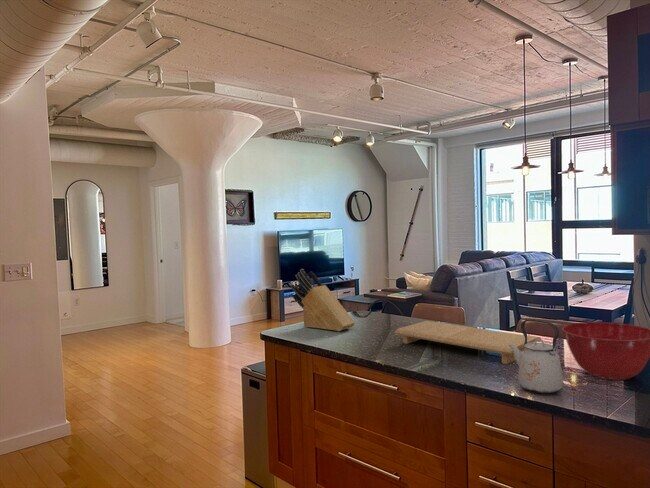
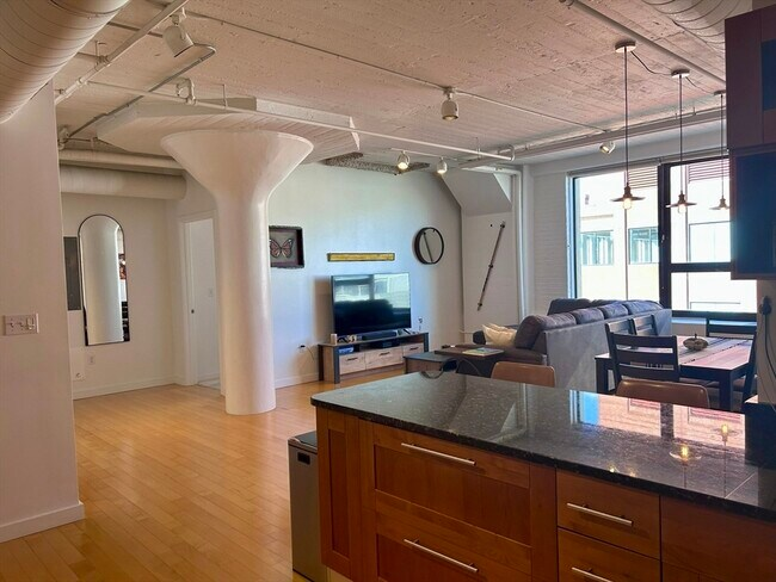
- kettle [509,318,564,395]
- knife block [290,268,356,332]
- cutting board [394,320,542,365]
- mixing bowl [561,321,650,381]
